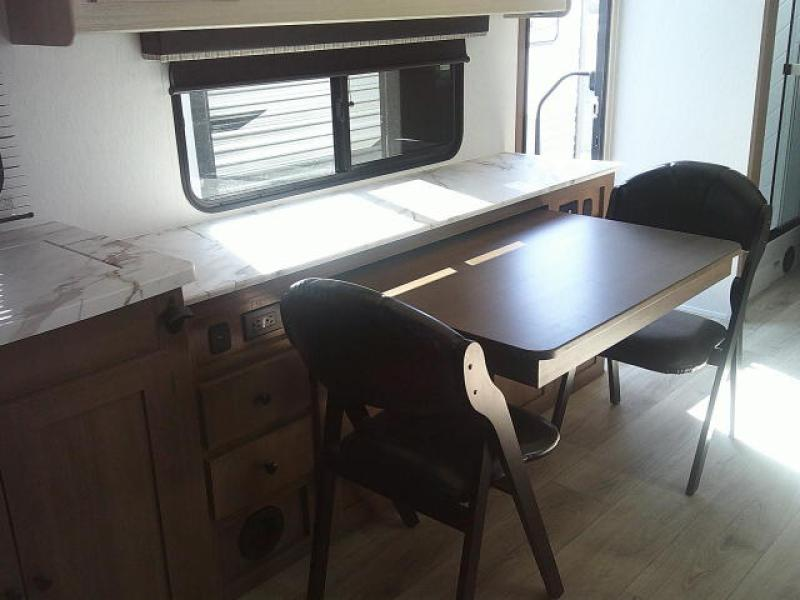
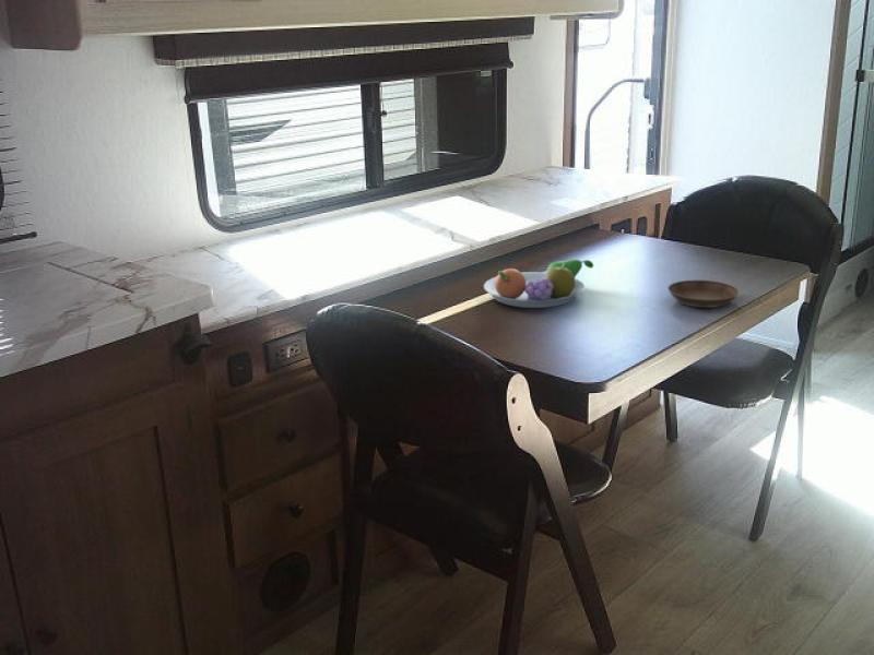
+ saucer [666,279,740,309]
+ fruit bowl [483,258,594,309]
